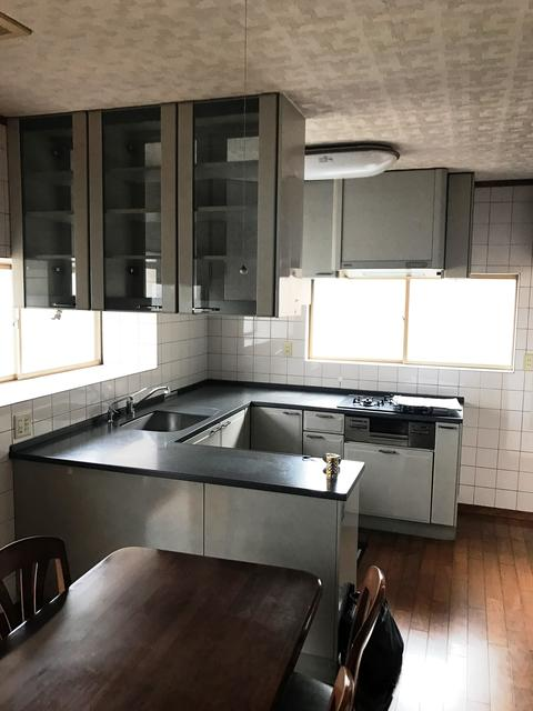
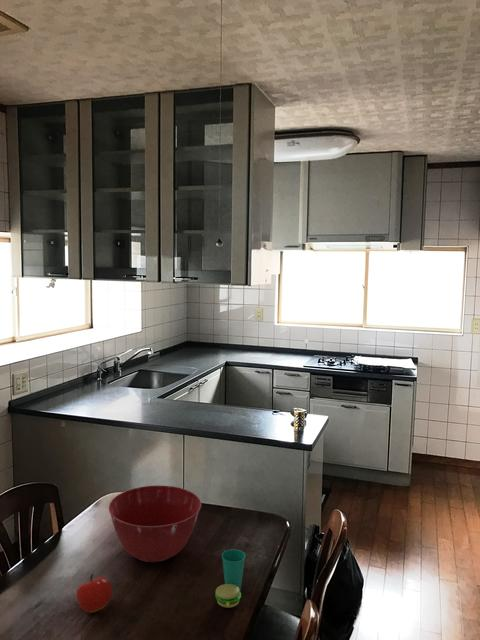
+ cup [214,548,246,609]
+ mixing bowl [108,484,202,563]
+ fruit [76,573,113,614]
